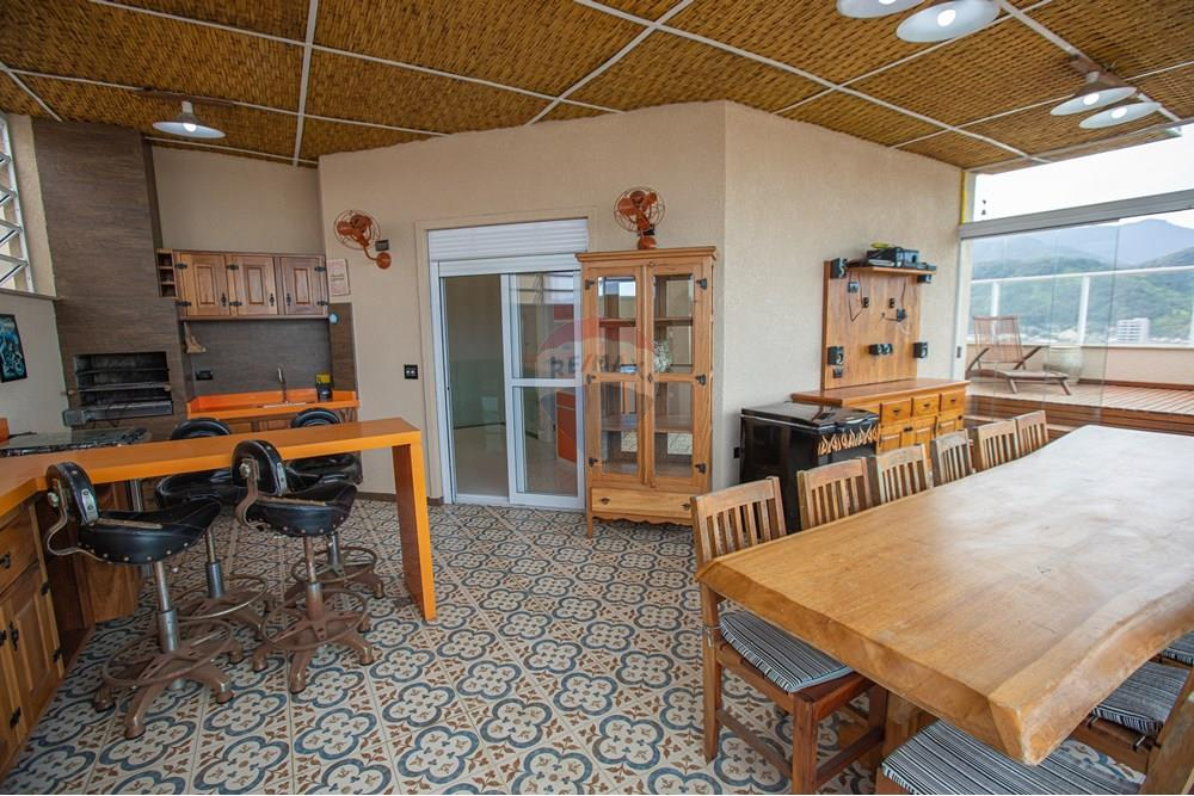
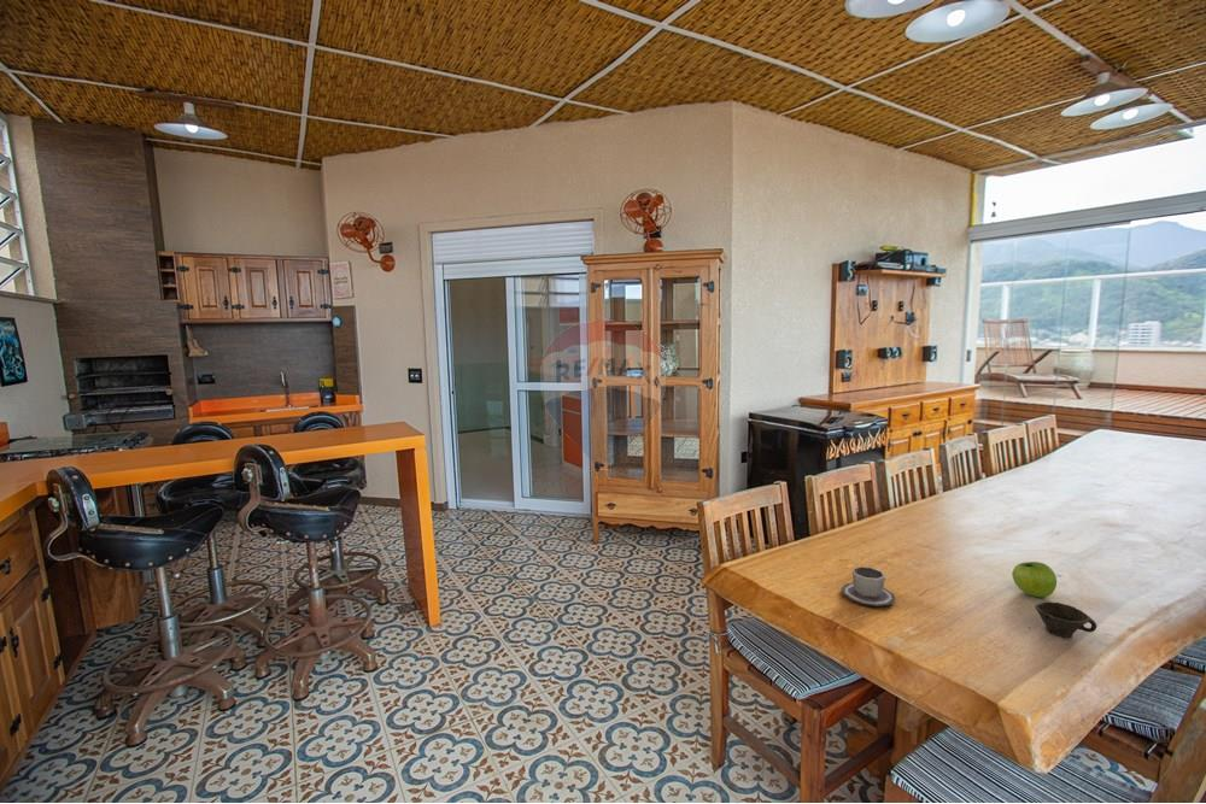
+ cup [841,565,896,608]
+ fruit [1011,561,1058,599]
+ cup [1034,600,1097,639]
